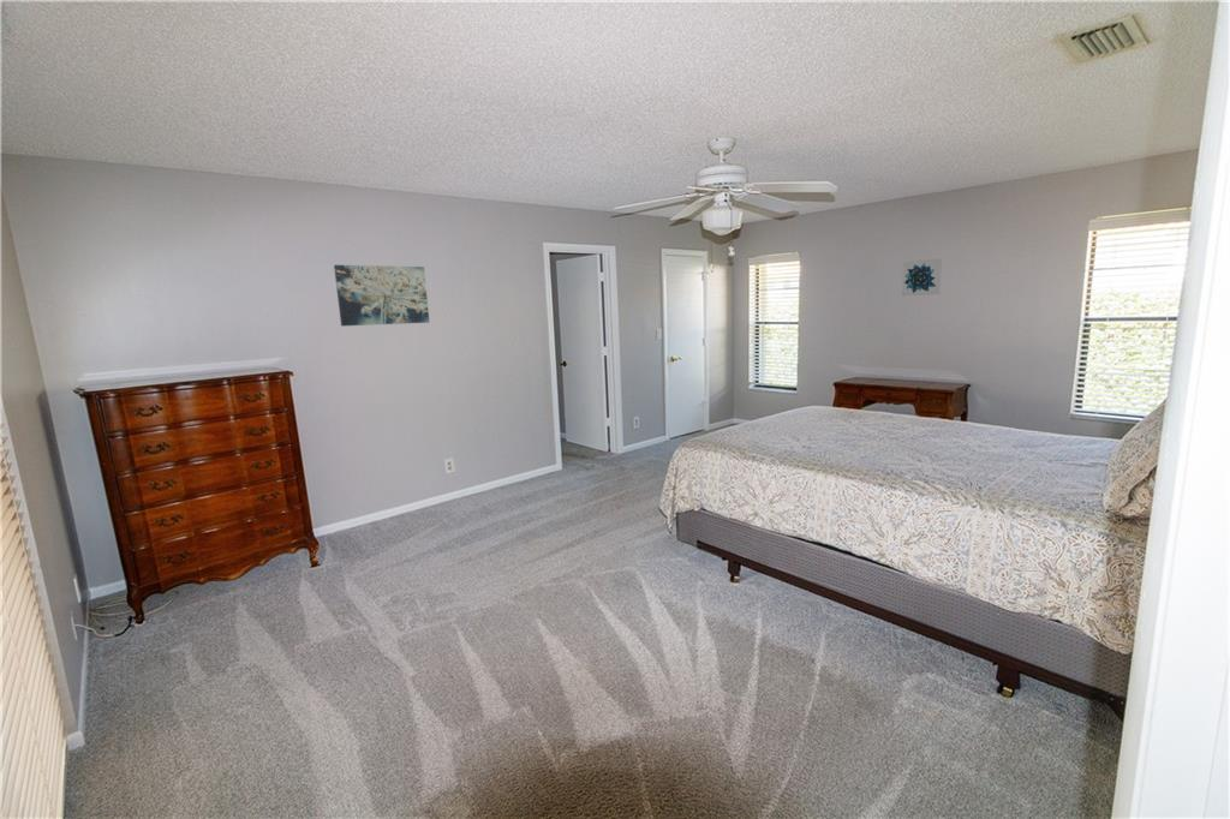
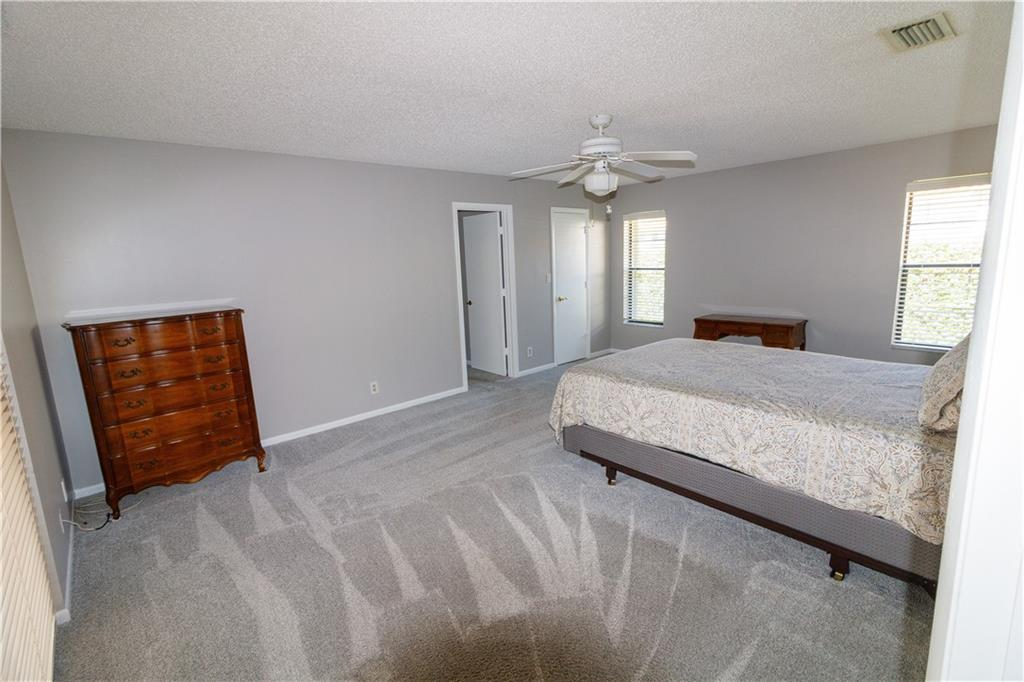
- wall art [333,264,430,328]
- wall art [901,257,943,298]
